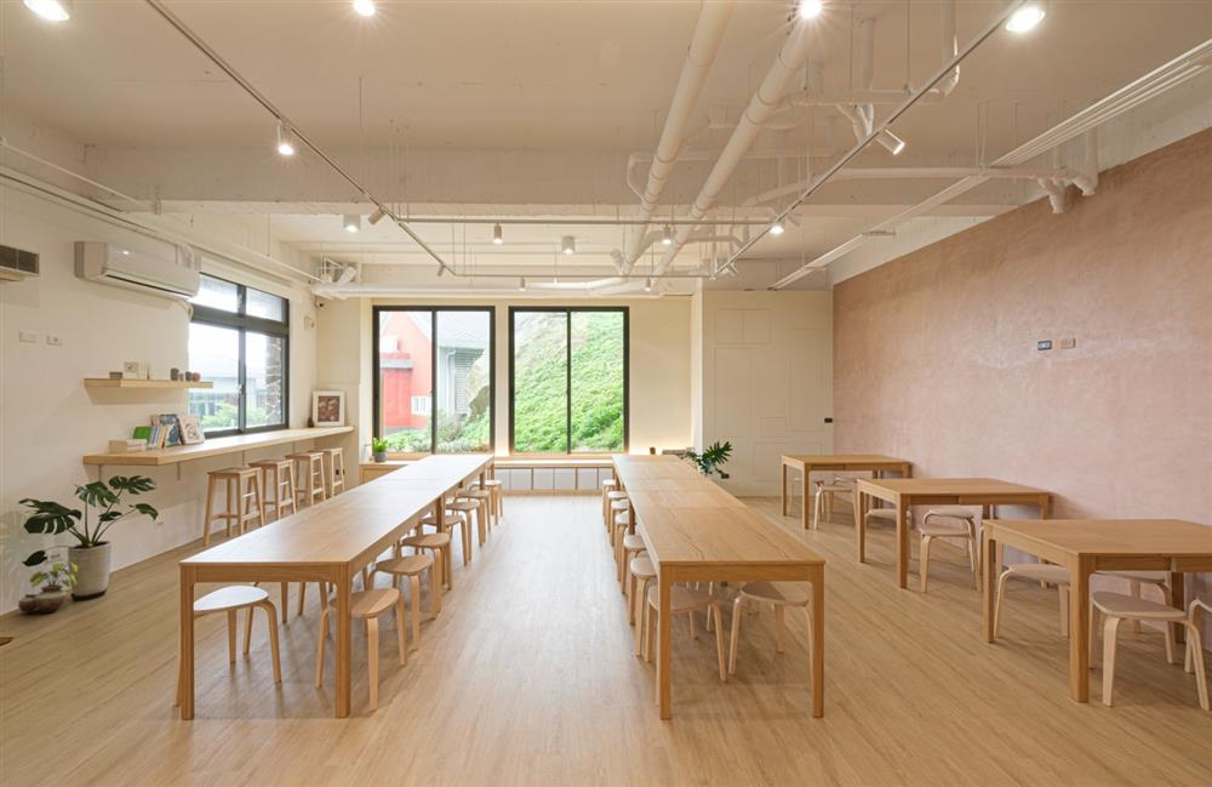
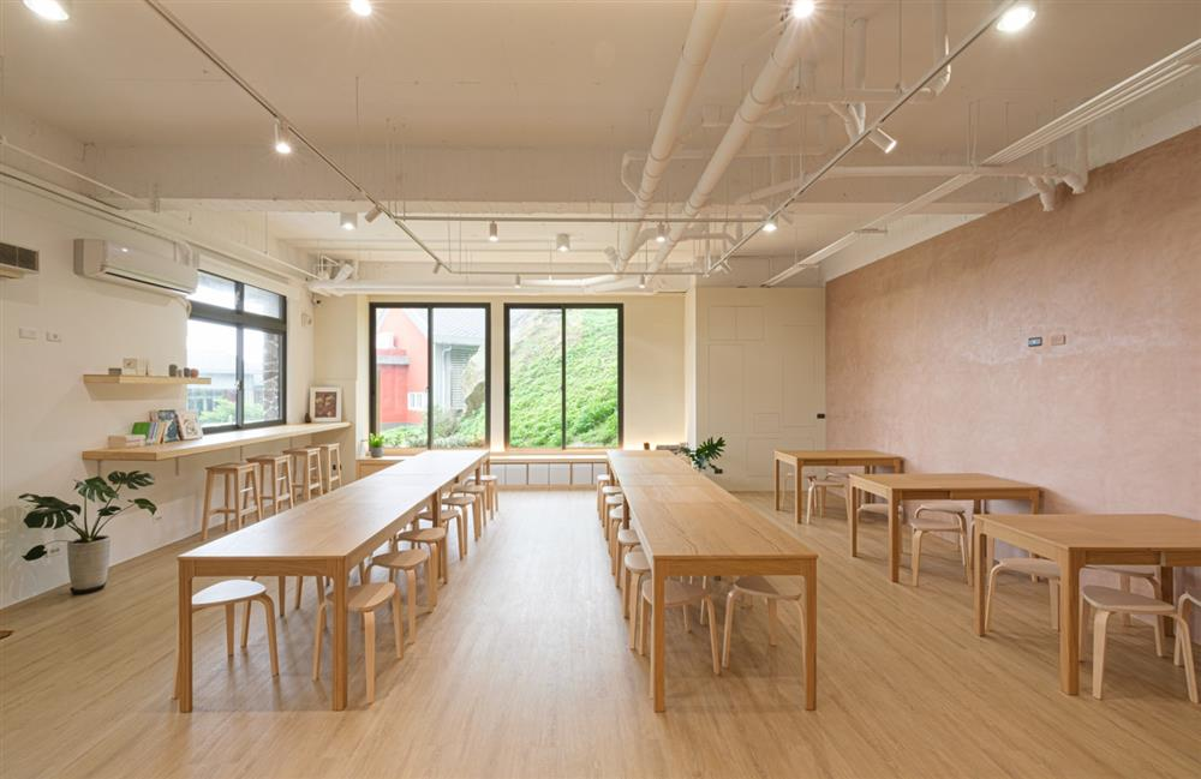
- potted plant [17,558,84,614]
